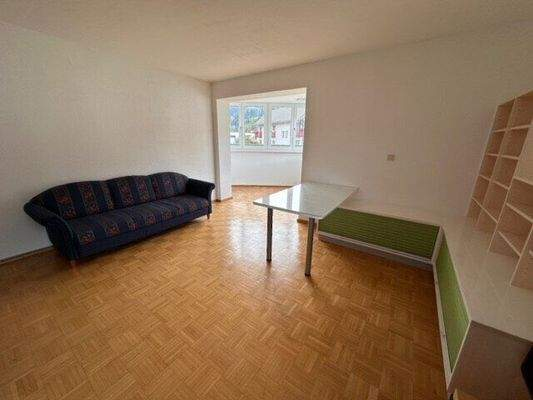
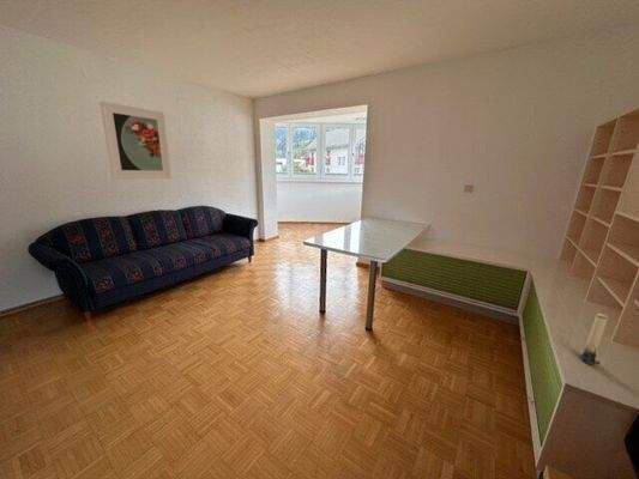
+ candle [579,313,609,366]
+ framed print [98,99,173,181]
